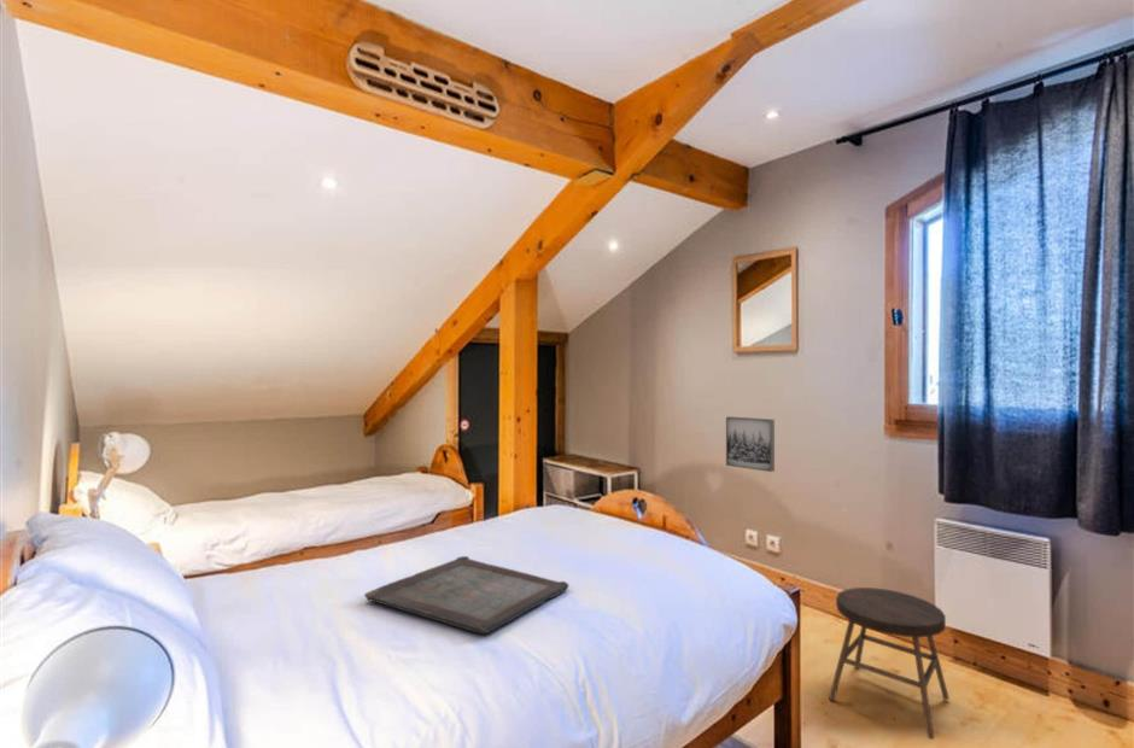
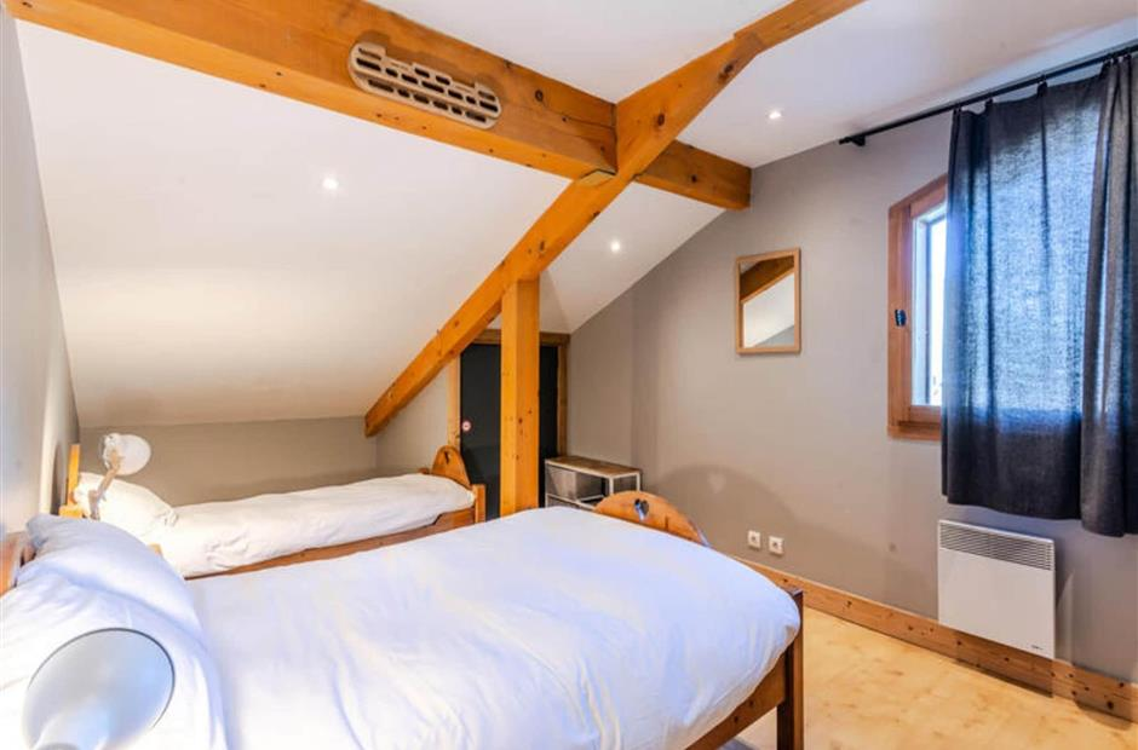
- stool [828,586,951,741]
- wall art [725,415,776,473]
- serving tray [363,555,569,635]
